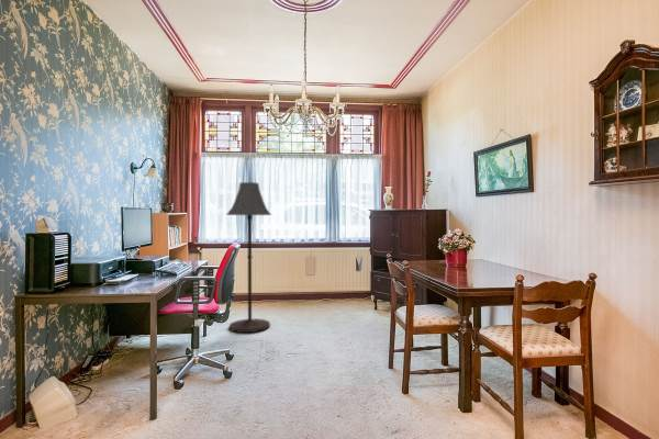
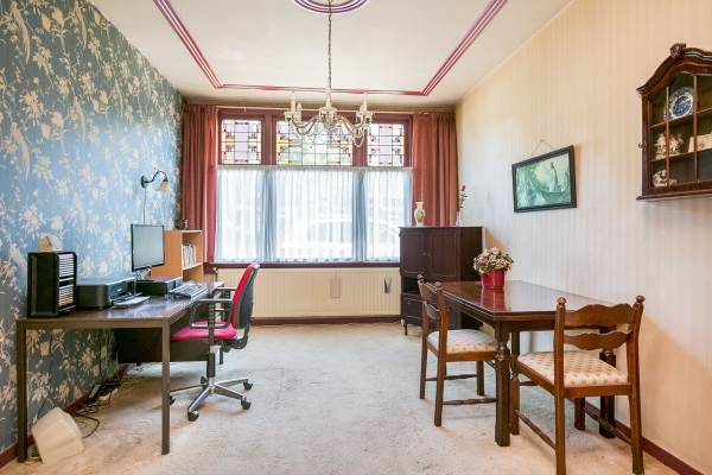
- floor lamp [225,181,272,334]
